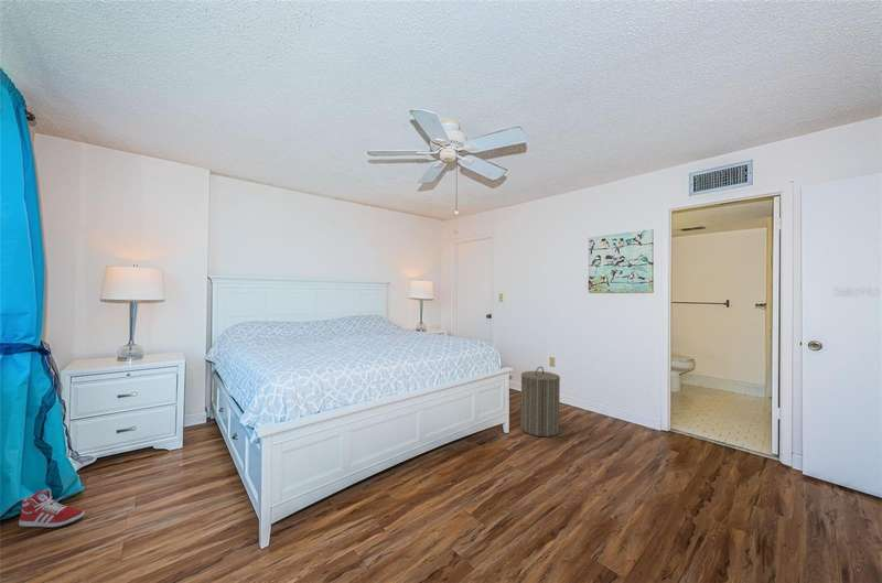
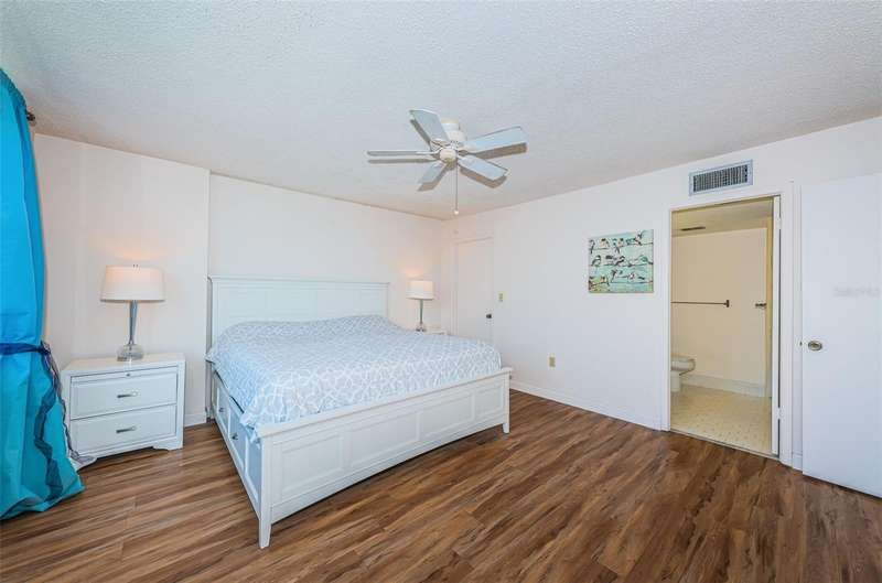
- laundry hamper [519,366,561,438]
- sneaker [18,488,85,529]
